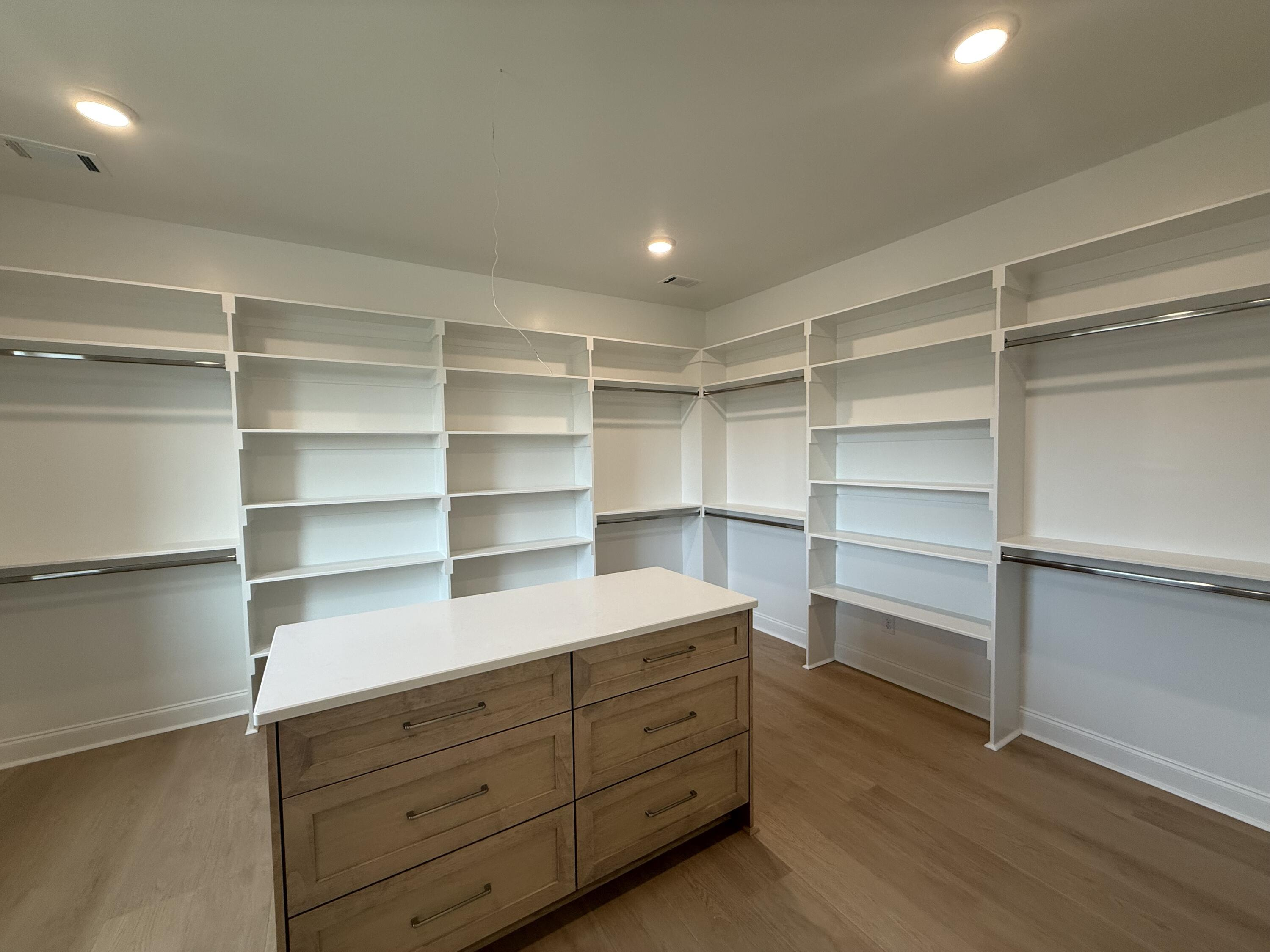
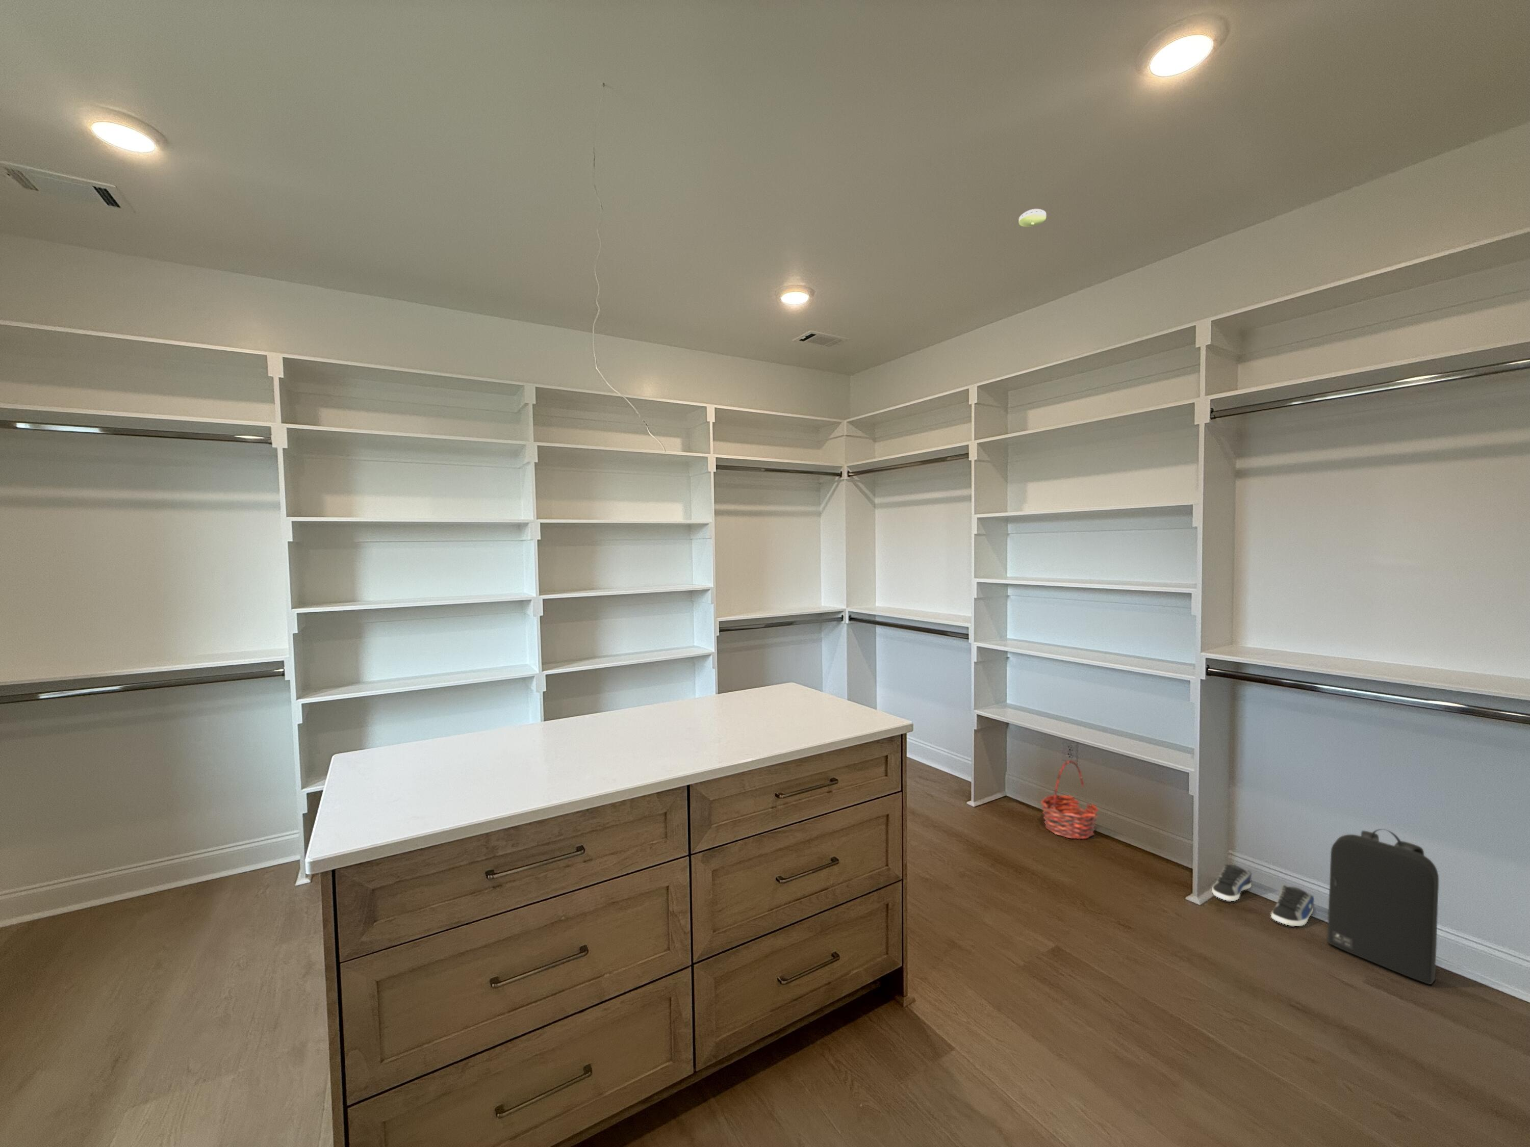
+ backpack [1326,829,1440,984]
+ basket [1040,760,1100,840]
+ smoke detector [1018,208,1047,228]
+ shoe [1211,863,1314,927]
